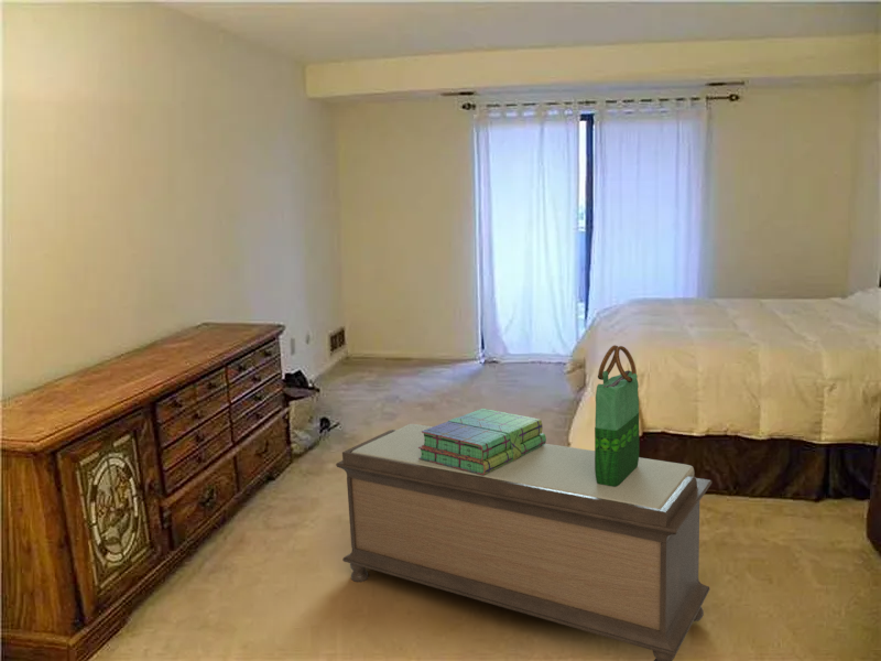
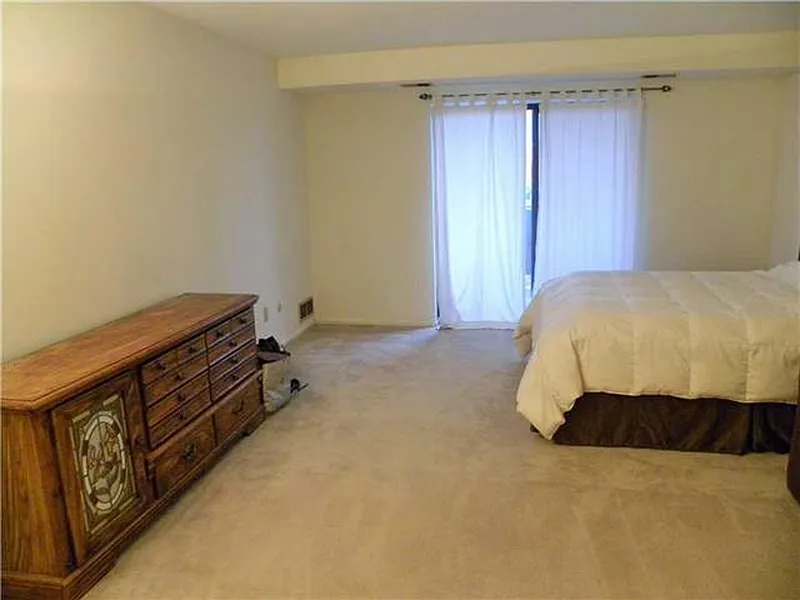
- stack of books [418,408,547,475]
- bench [335,423,713,661]
- tote bag [594,344,641,487]
